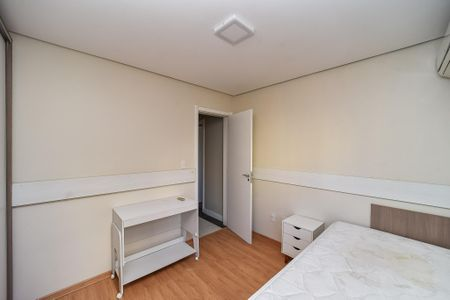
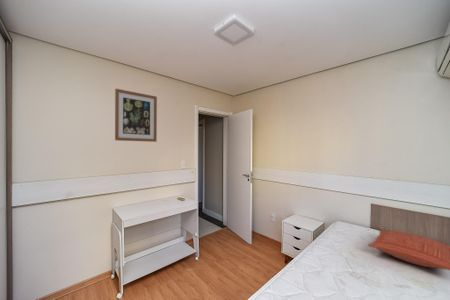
+ pillow [367,229,450,271]
+ wall art [114,88,158,143]
